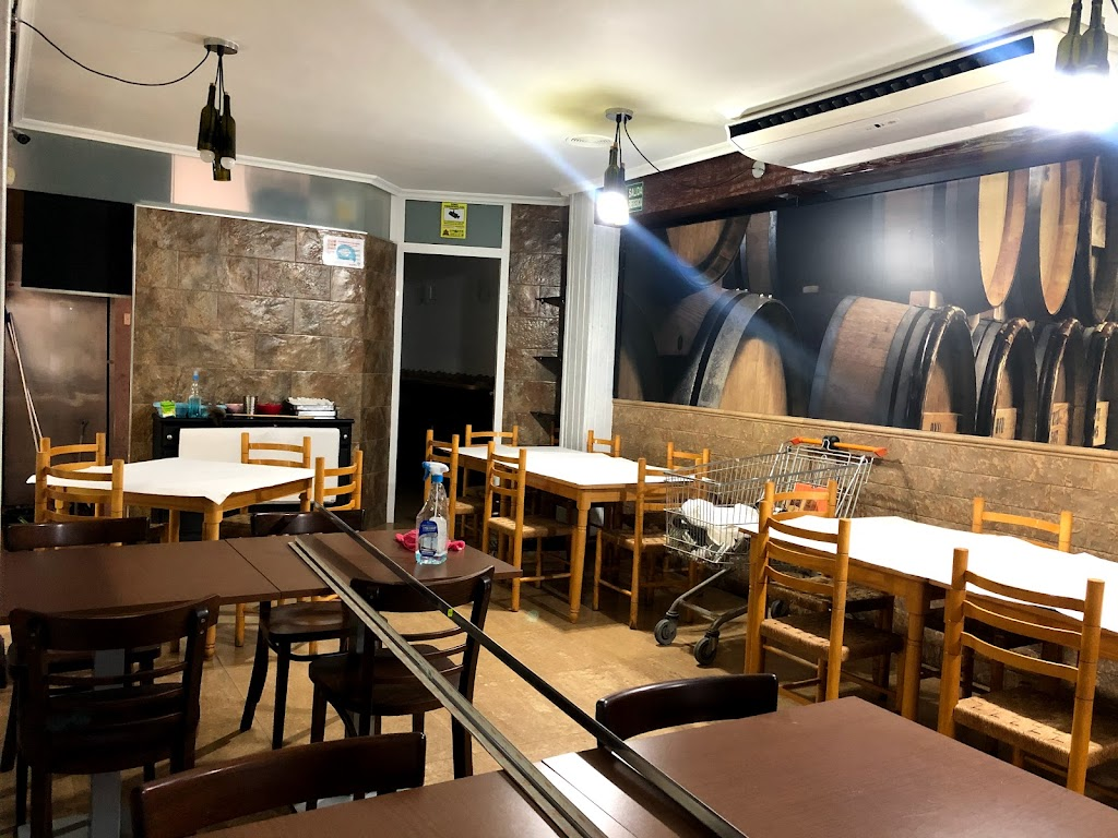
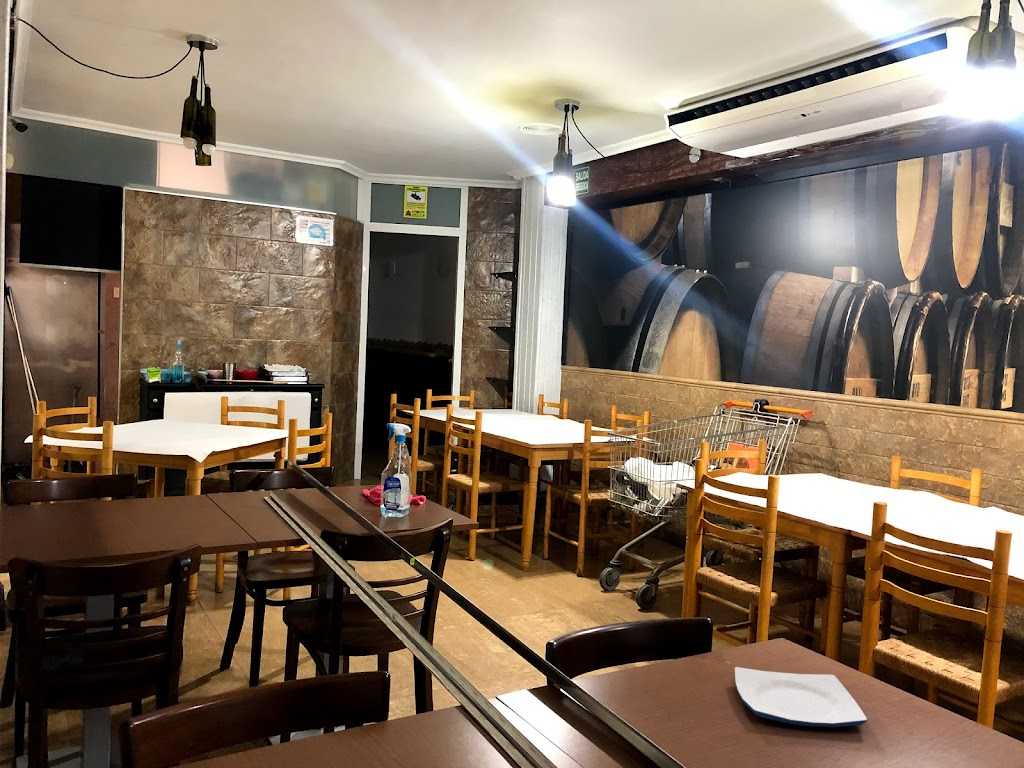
+ plate [733,666,868,728]
